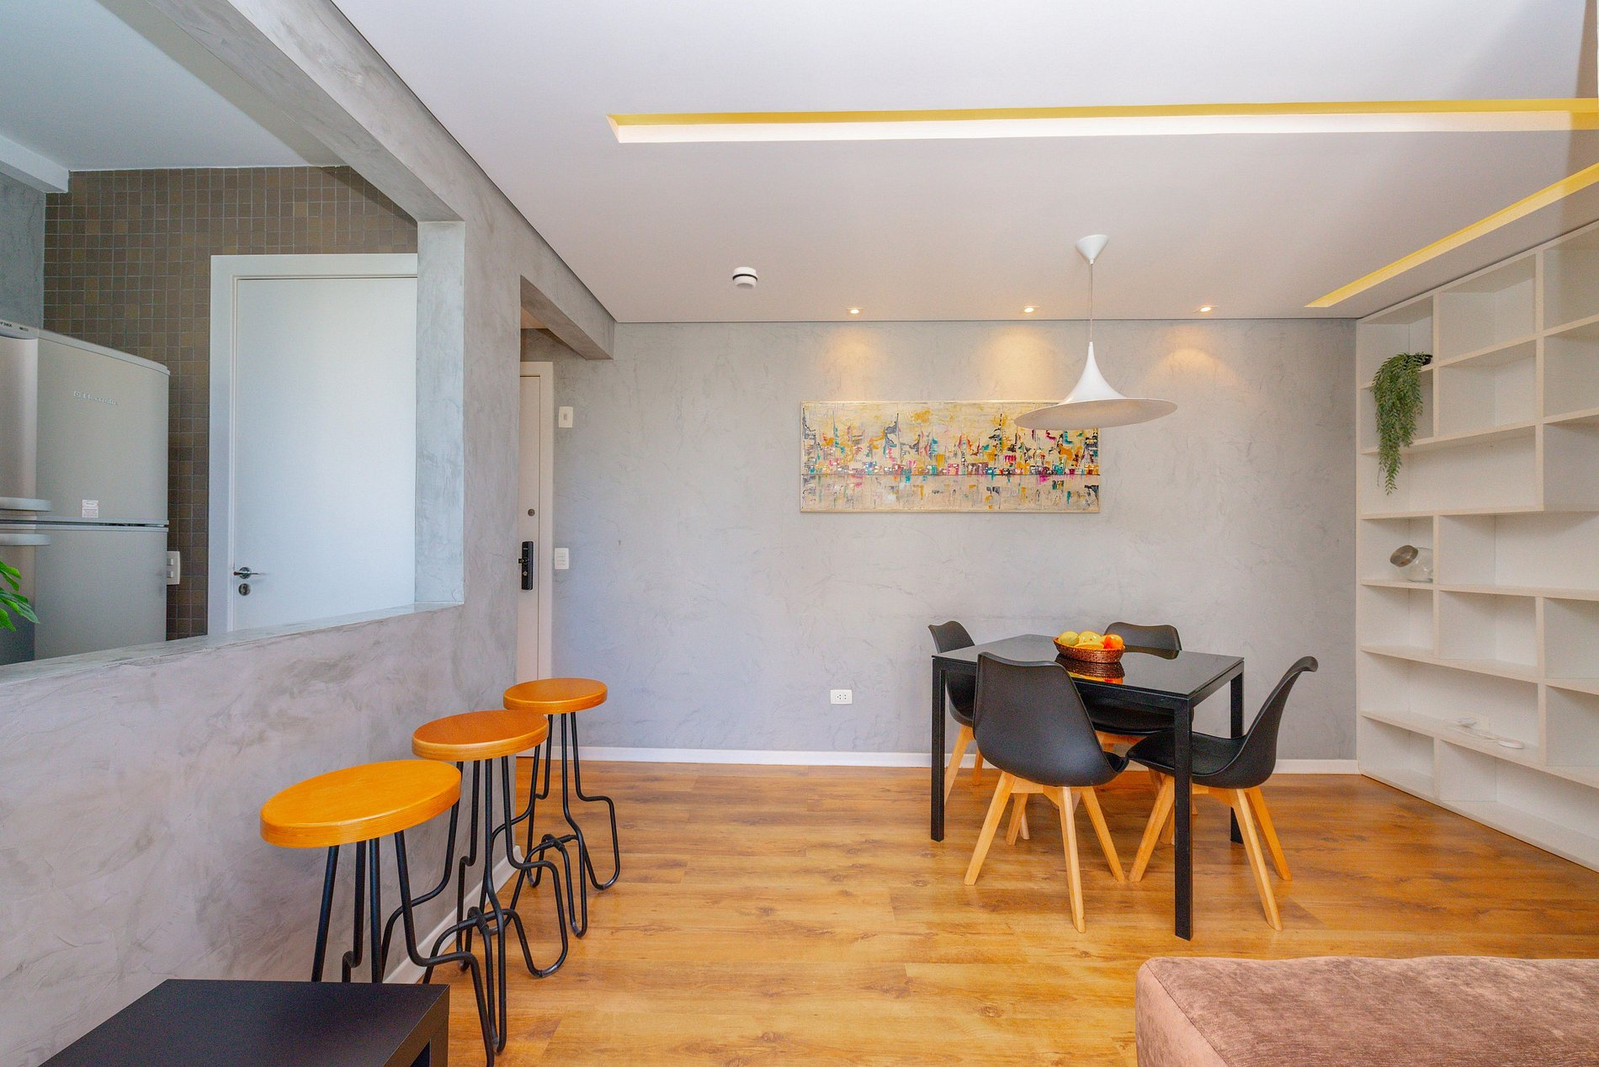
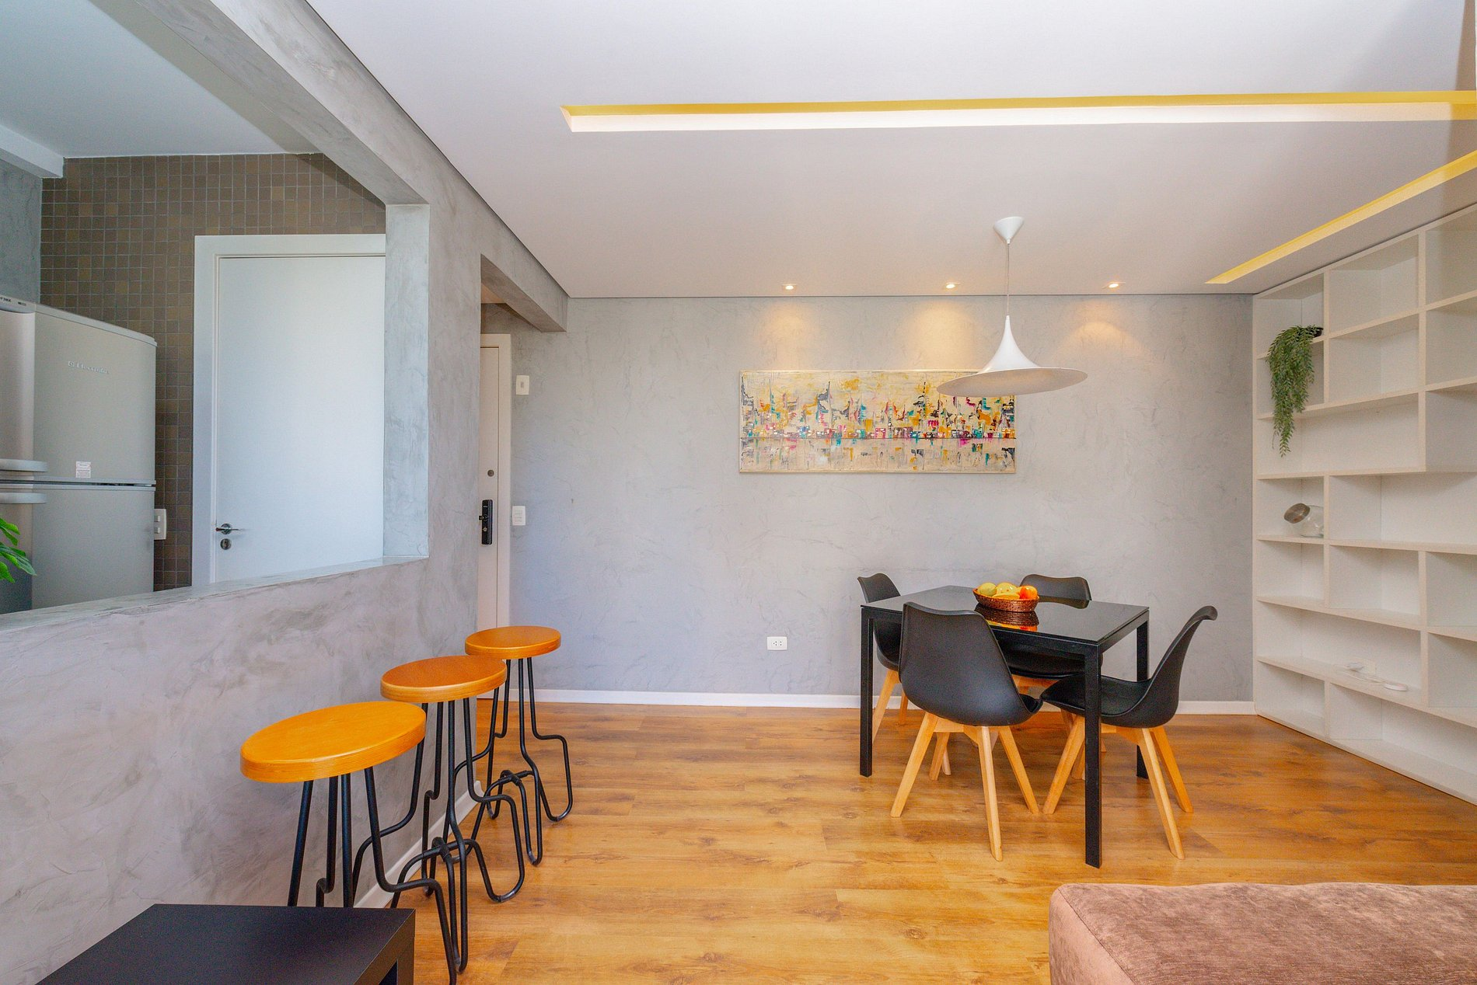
- smoke detector [731,266,758,291]
